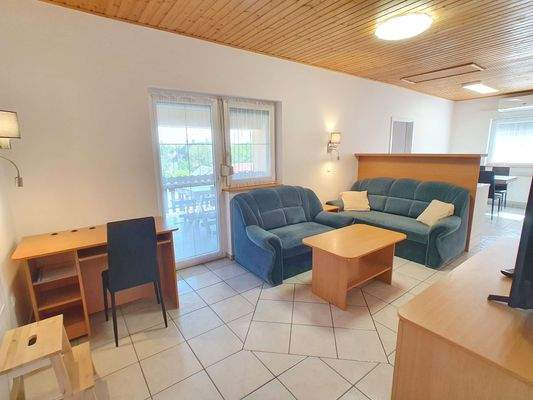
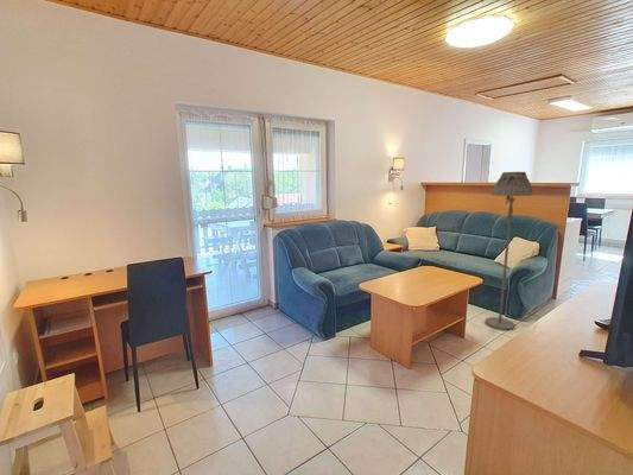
+ floor lamp [485,171,534,331]
